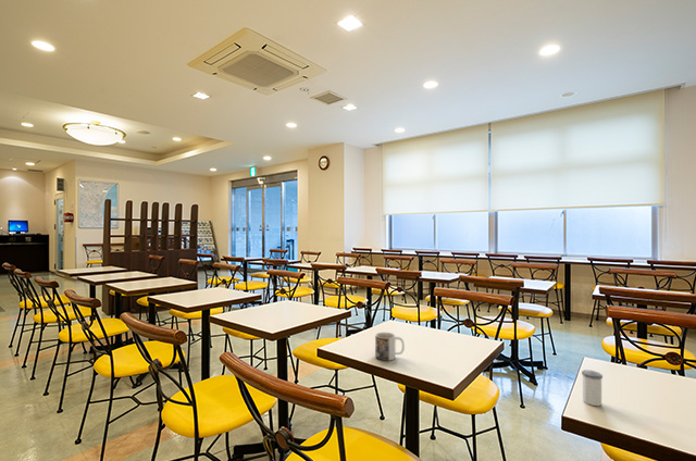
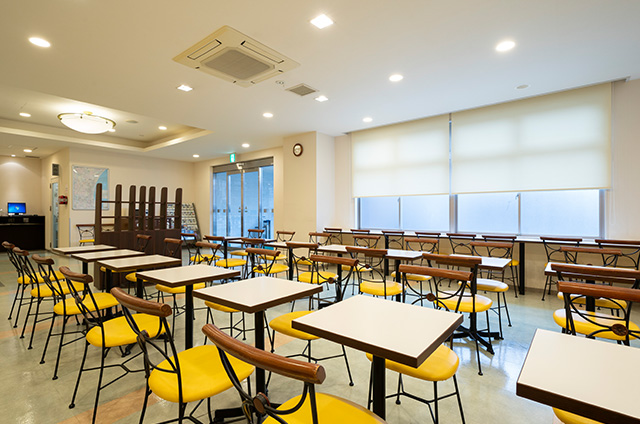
- salt shaker [581,369,604,407]
- mug [374,332,406,362]
